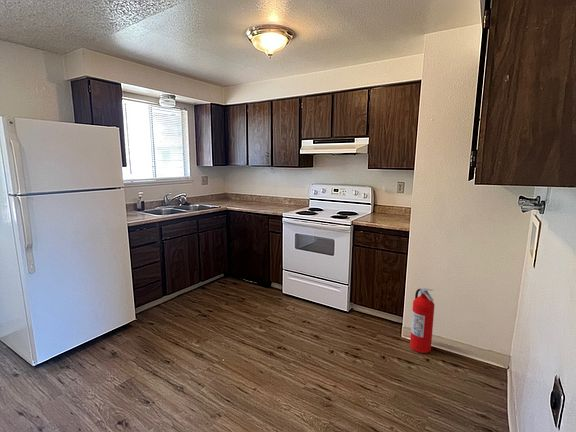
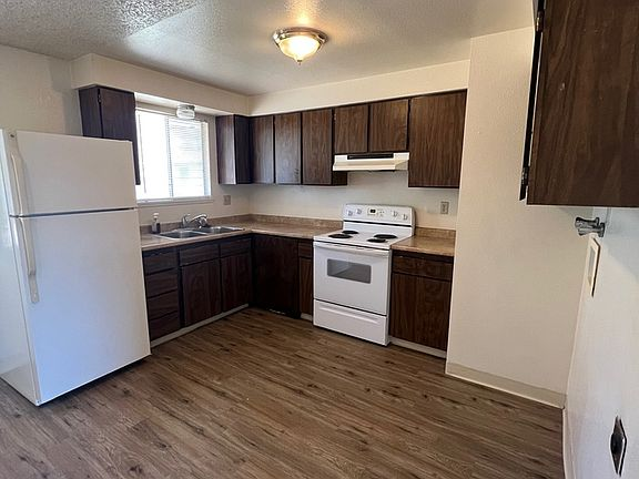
- fire extinguisher [409,287,435,354]
